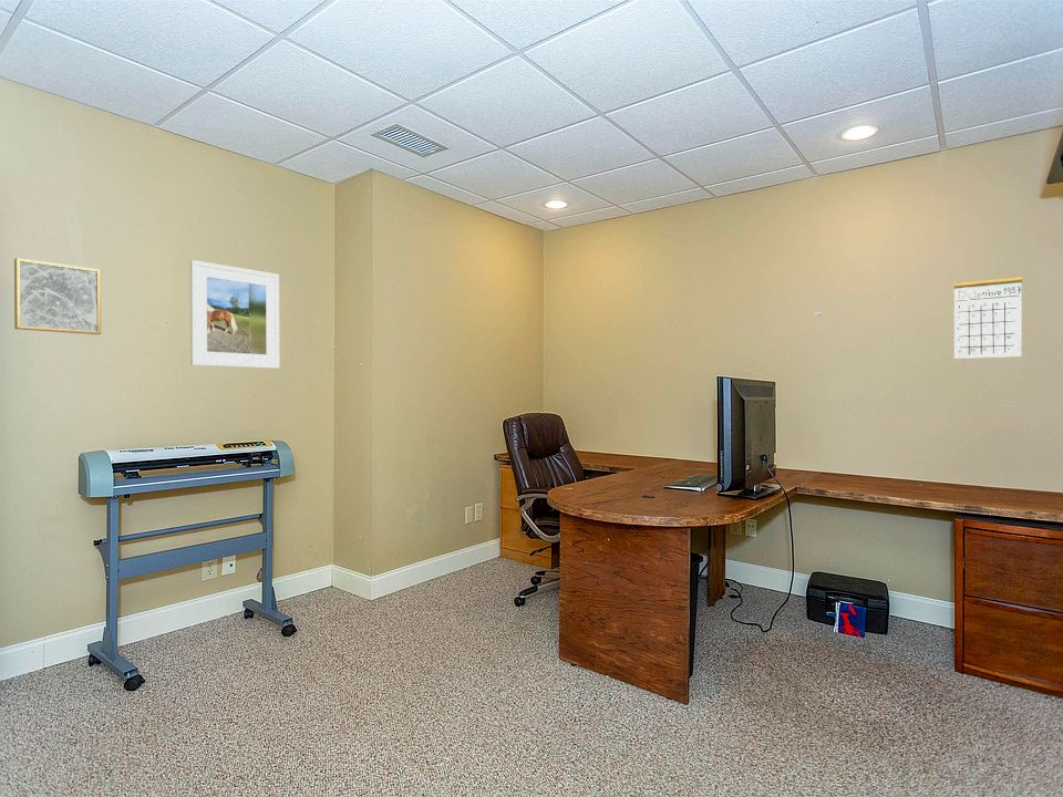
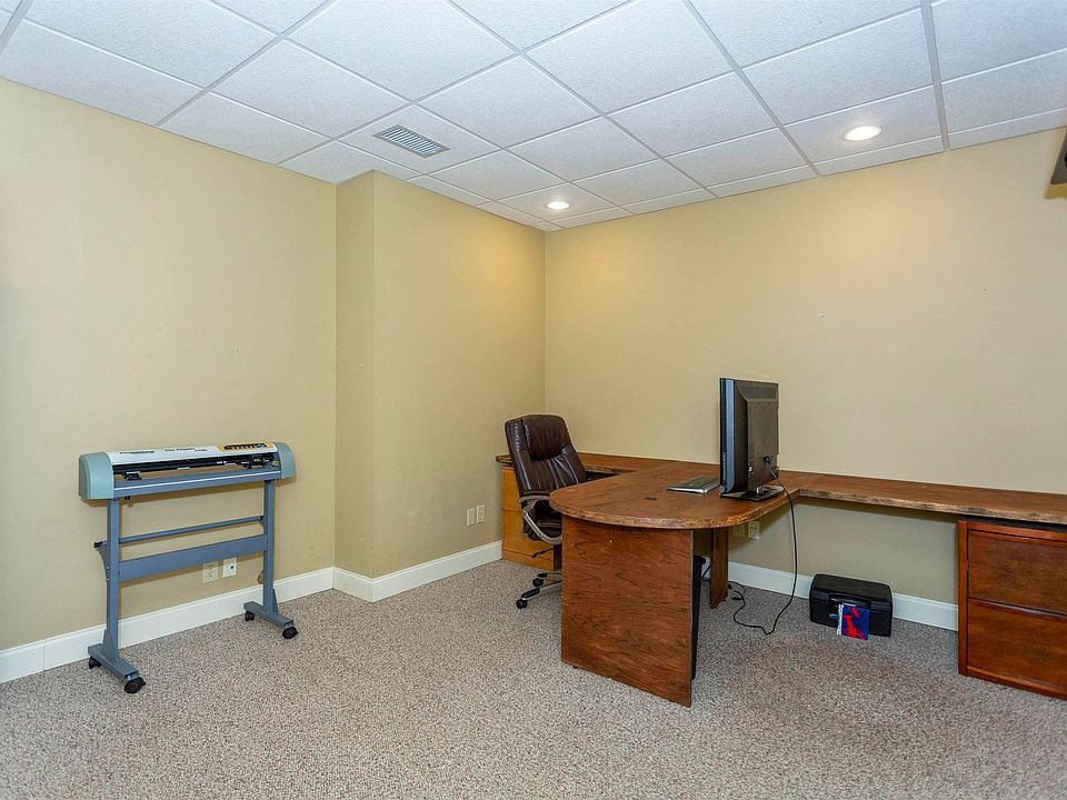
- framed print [189,259,280,370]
- calendar [953,262,1023,360]
- wall art [13,257,102,335]
